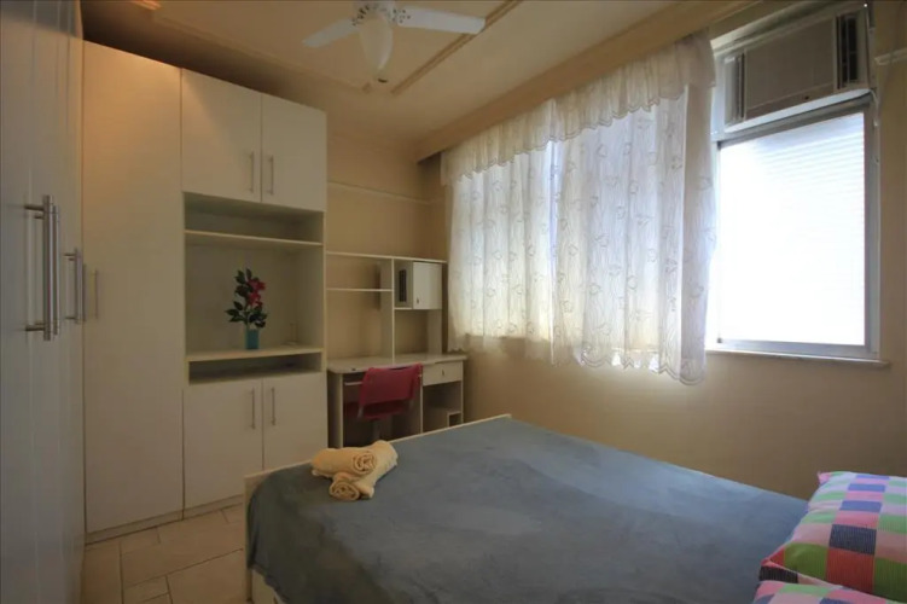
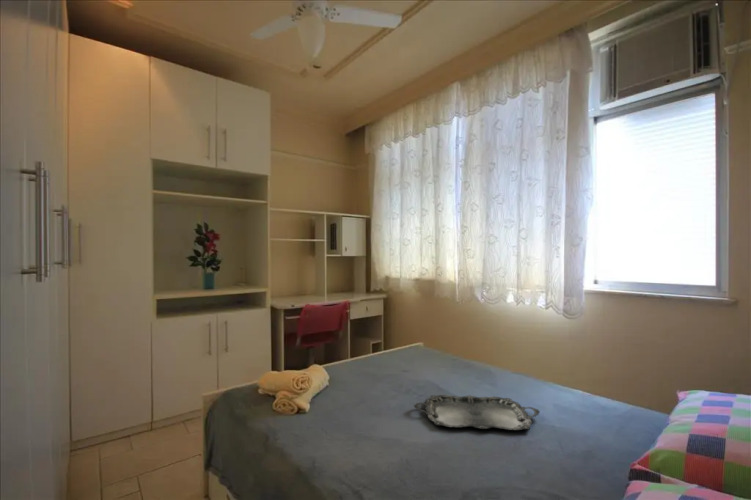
+ serving tray [413,394,541,431]
